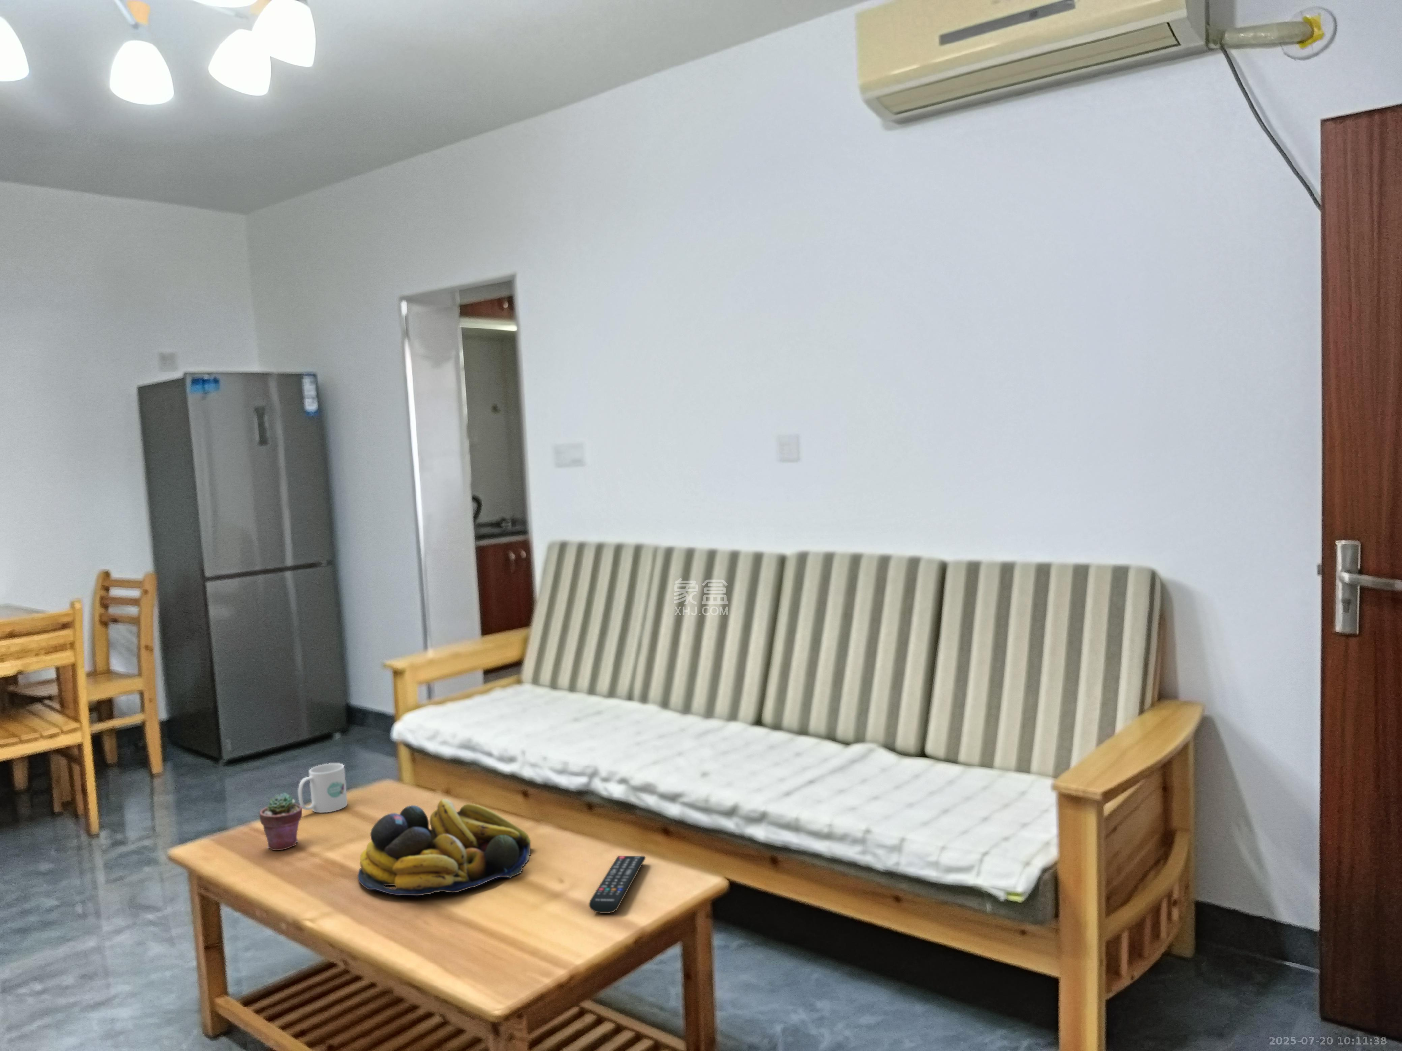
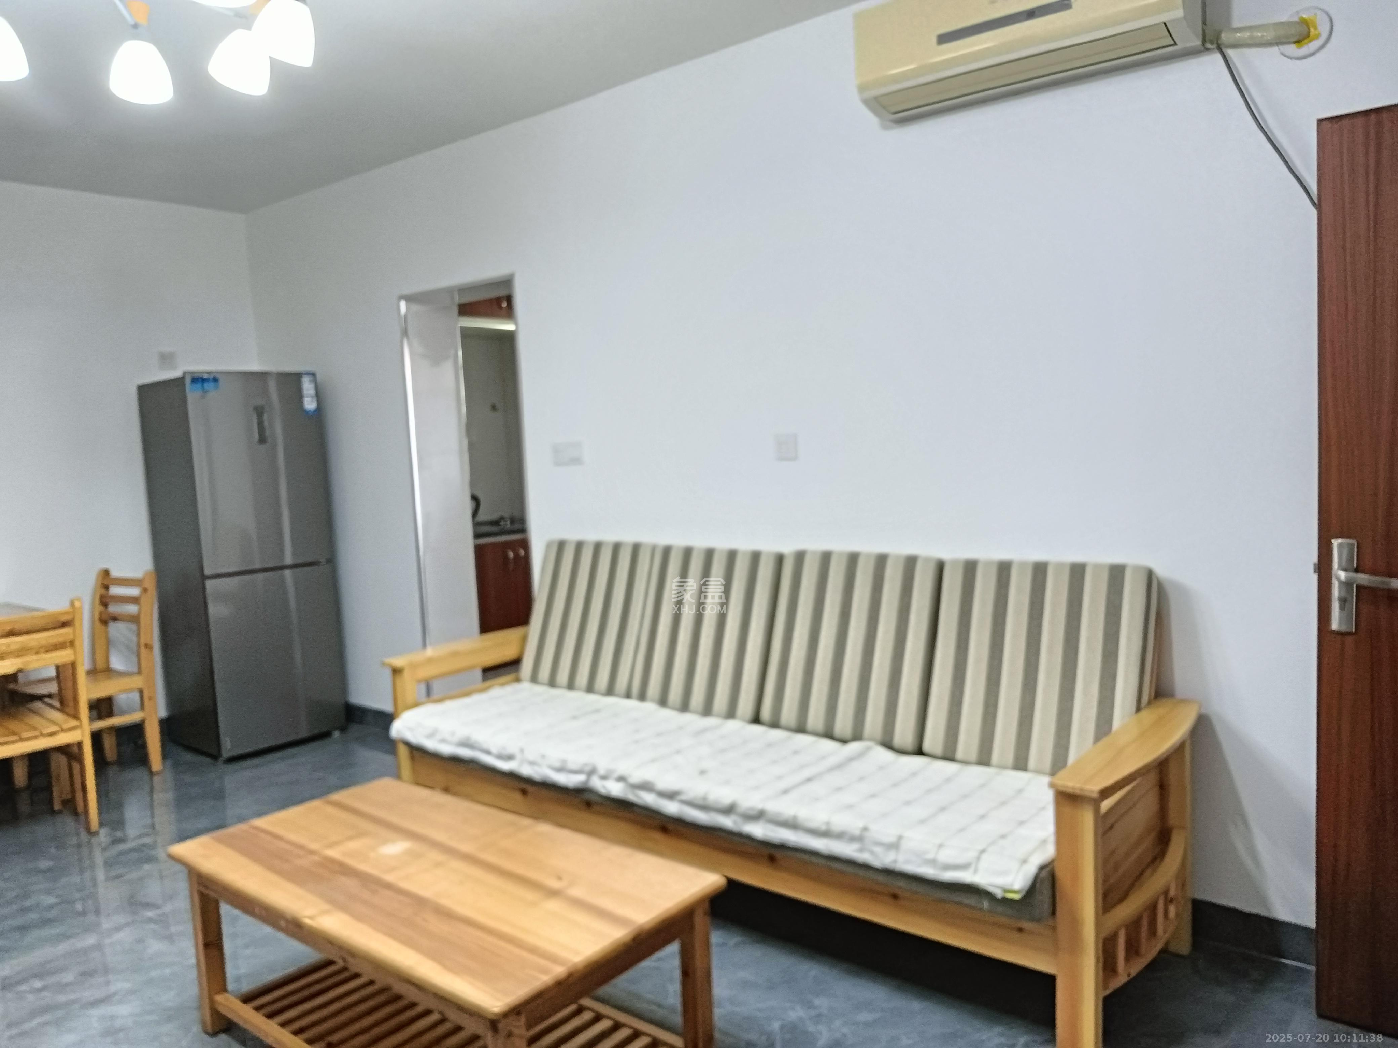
- fruit bowl [358,798,531,896]
- mug [298,763,348,813]
- potted succulent [259,793,302,851]
- remote control [588,856,646,913]
